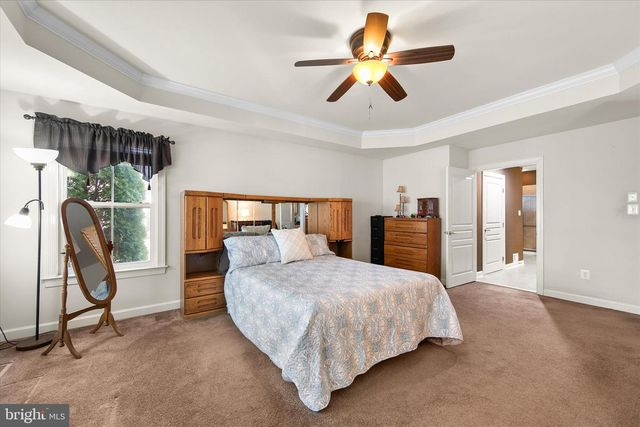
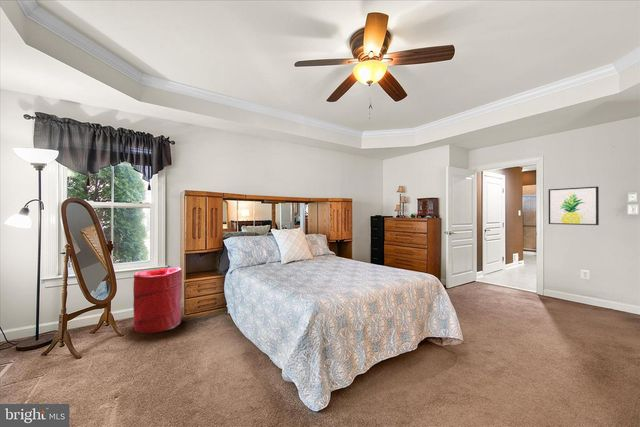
+ laundry hamper [132,266,183,334]
+ wall art [548,185,600,226]
